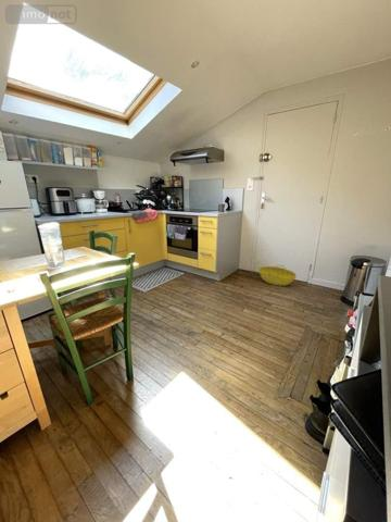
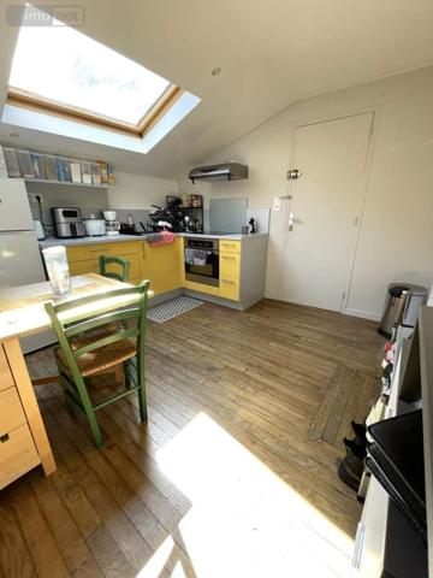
- basket [257,264,298,287]
